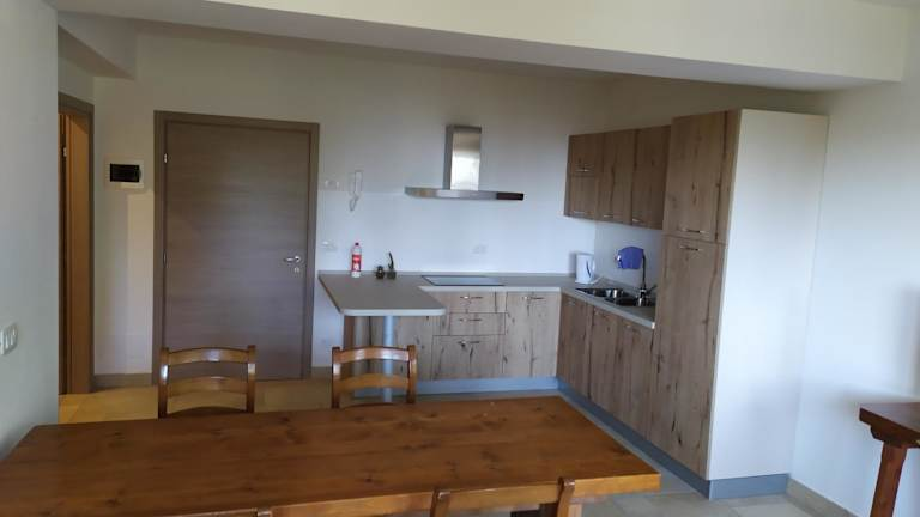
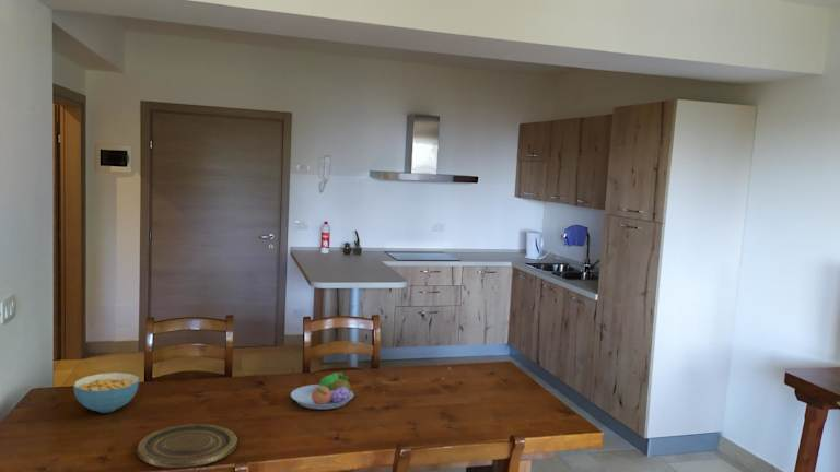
+ fruit bowl [290,371,354,411]
+ plate [136,423,238,469]
+ cereal bowl [72,371,140,414]
